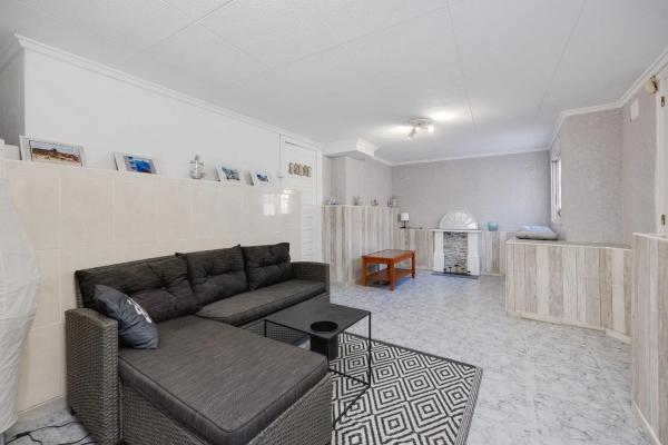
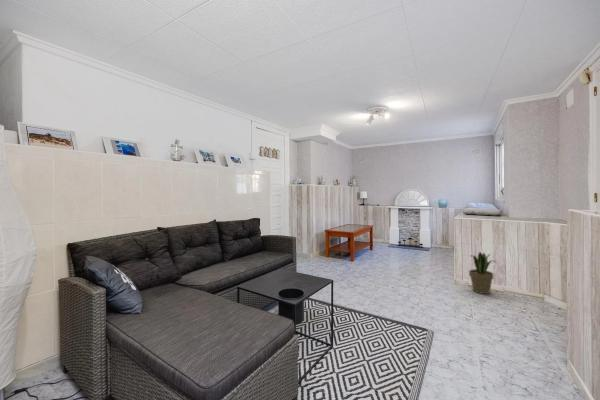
+ potted plant [468,251,497,295]
